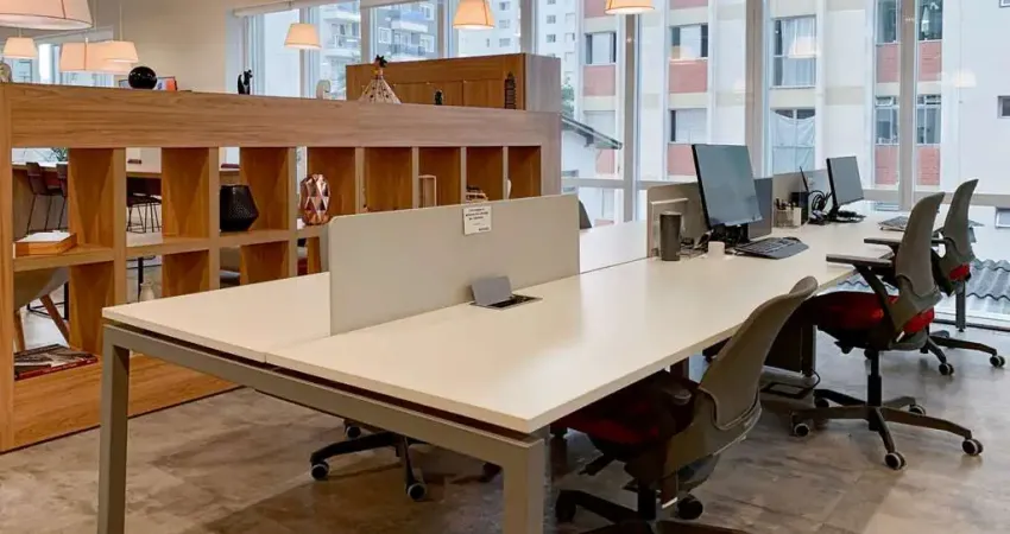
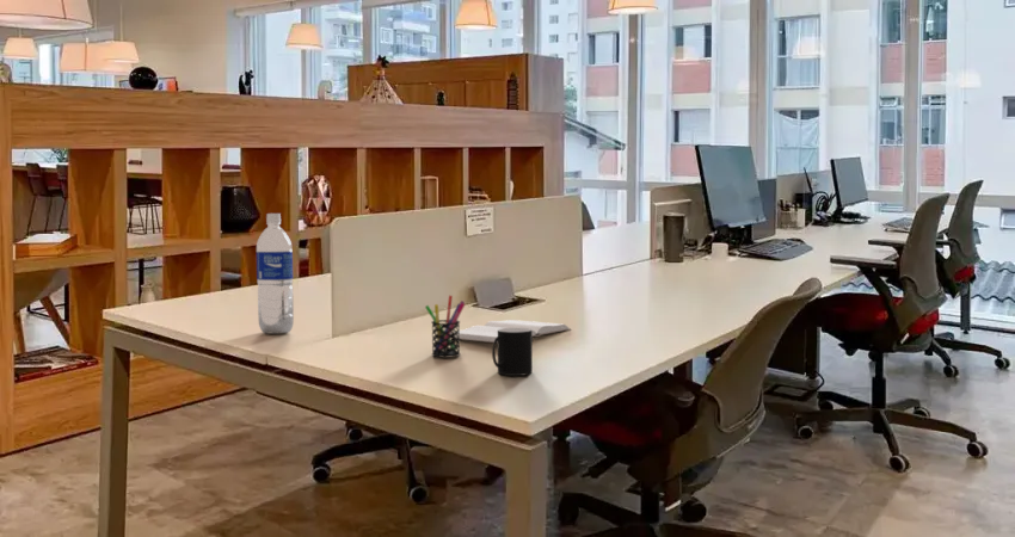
+ pen holder [424,295,466,359]
+ book [450,319,572,344]
+ cup [491,328,534,377]
+ water bottle [256,212,295,334]
